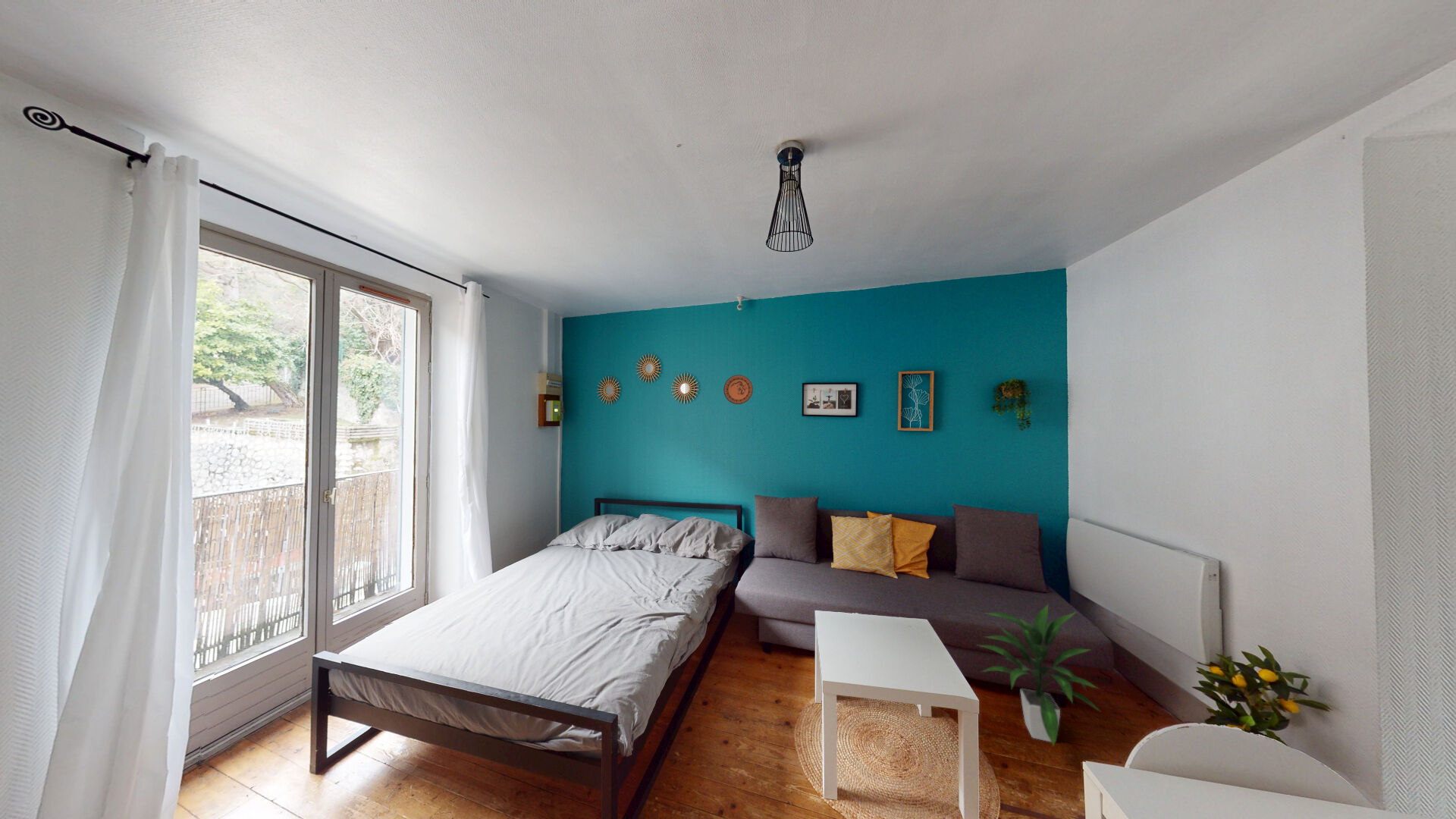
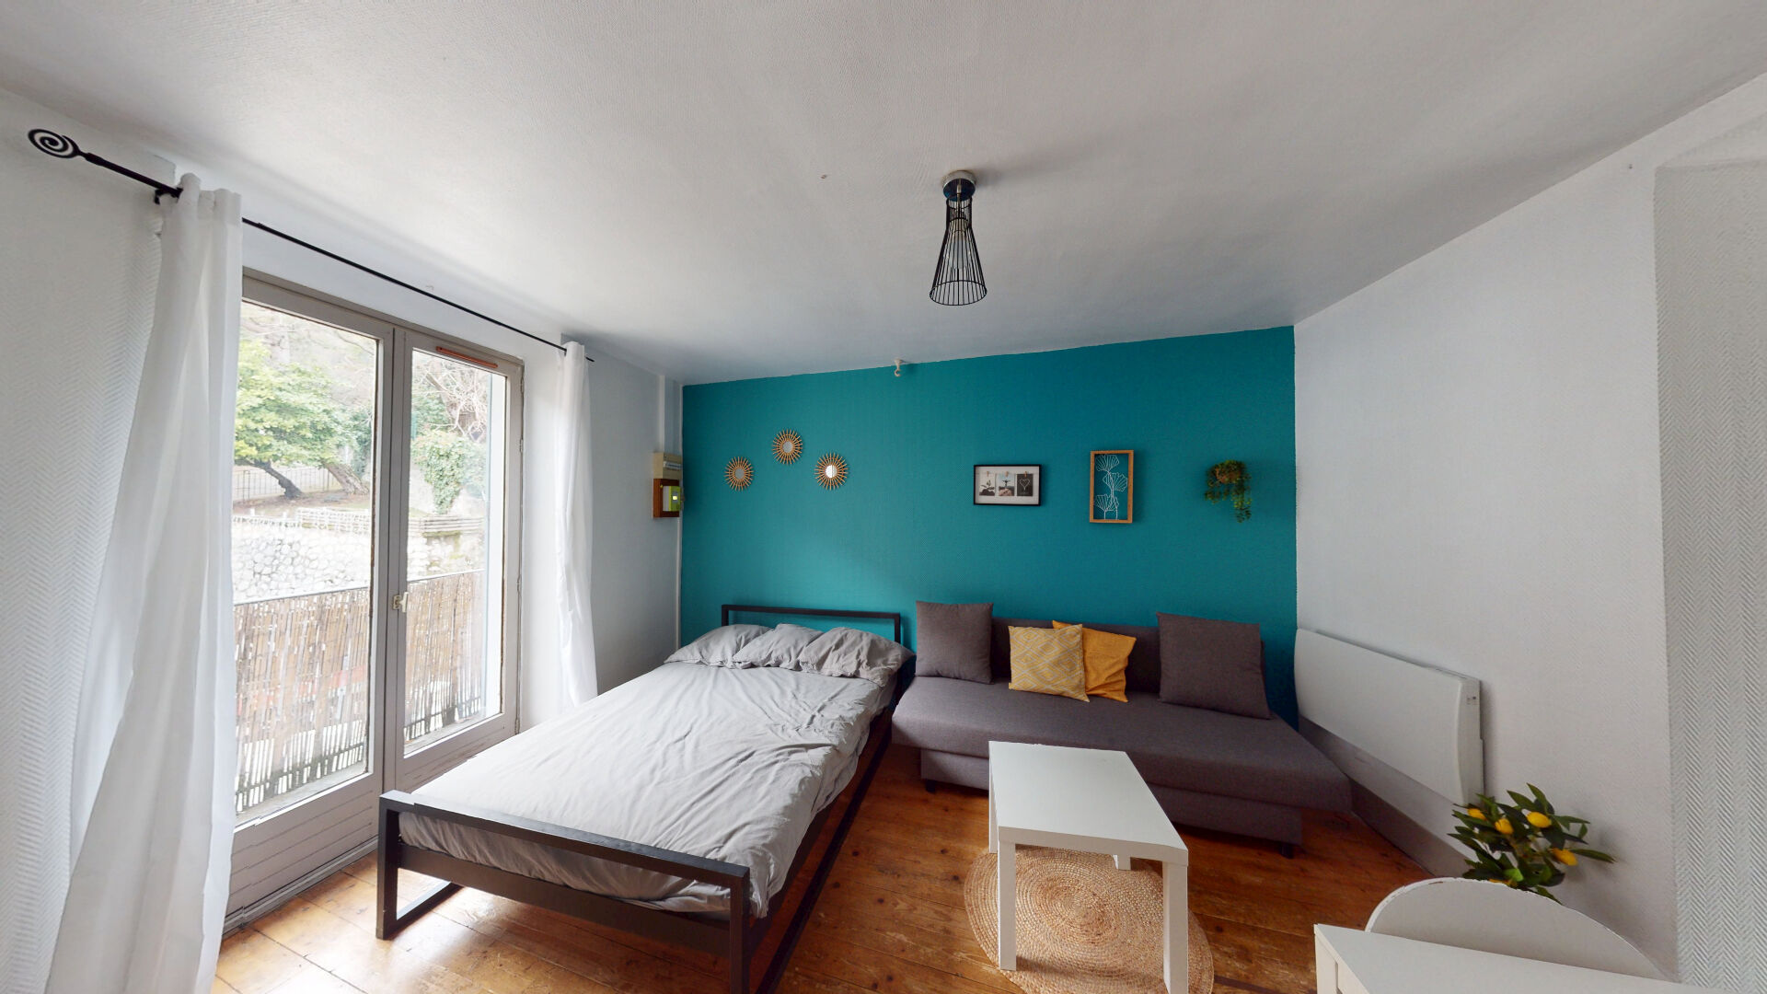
- indoor plant [975,604,1101,747]
- decorative plate [723,374,754,405]
